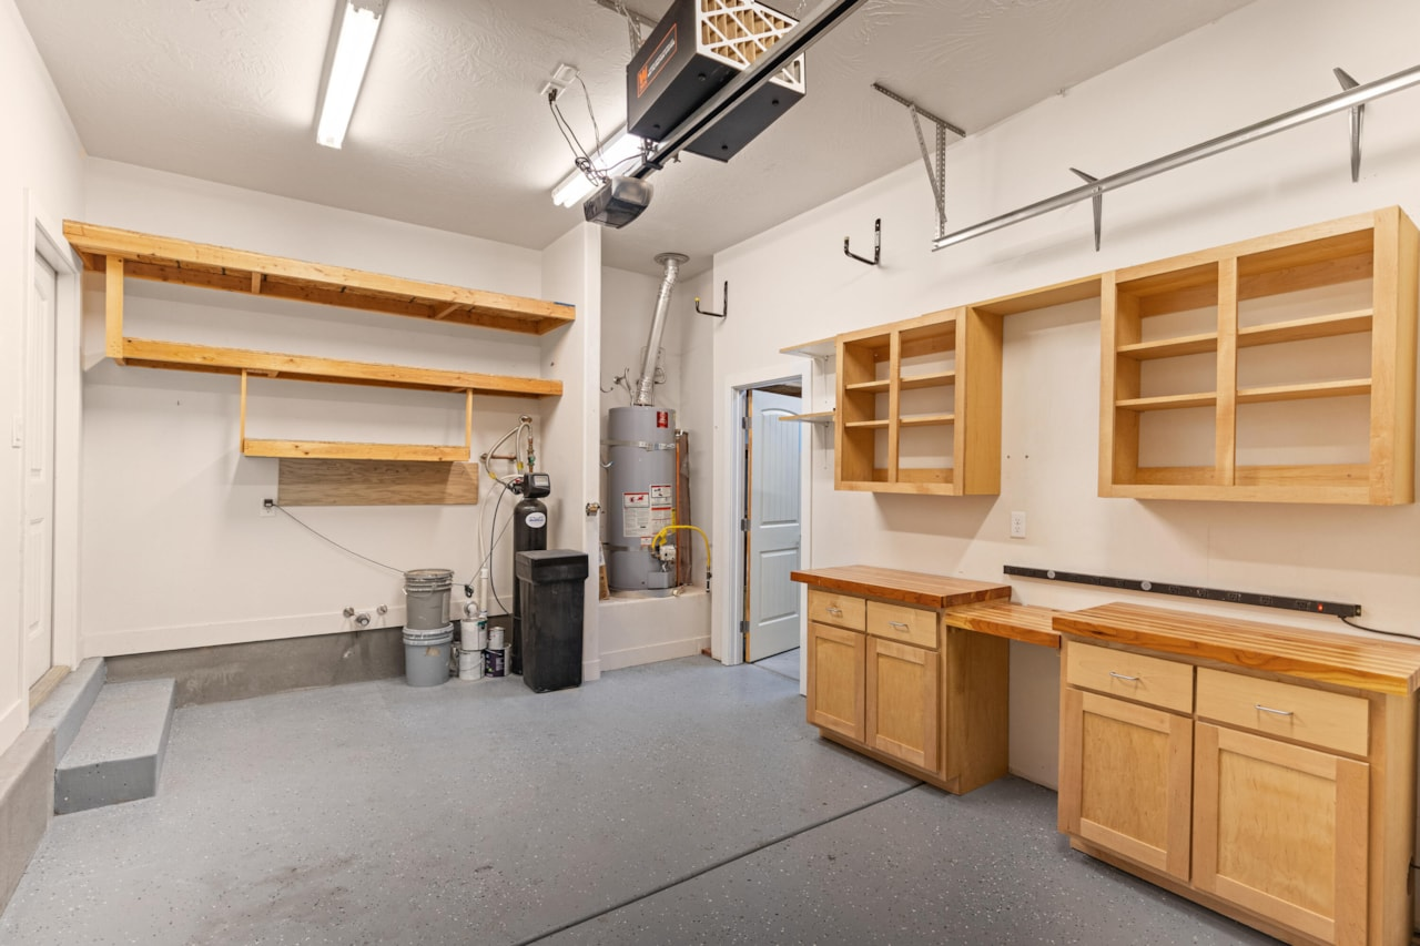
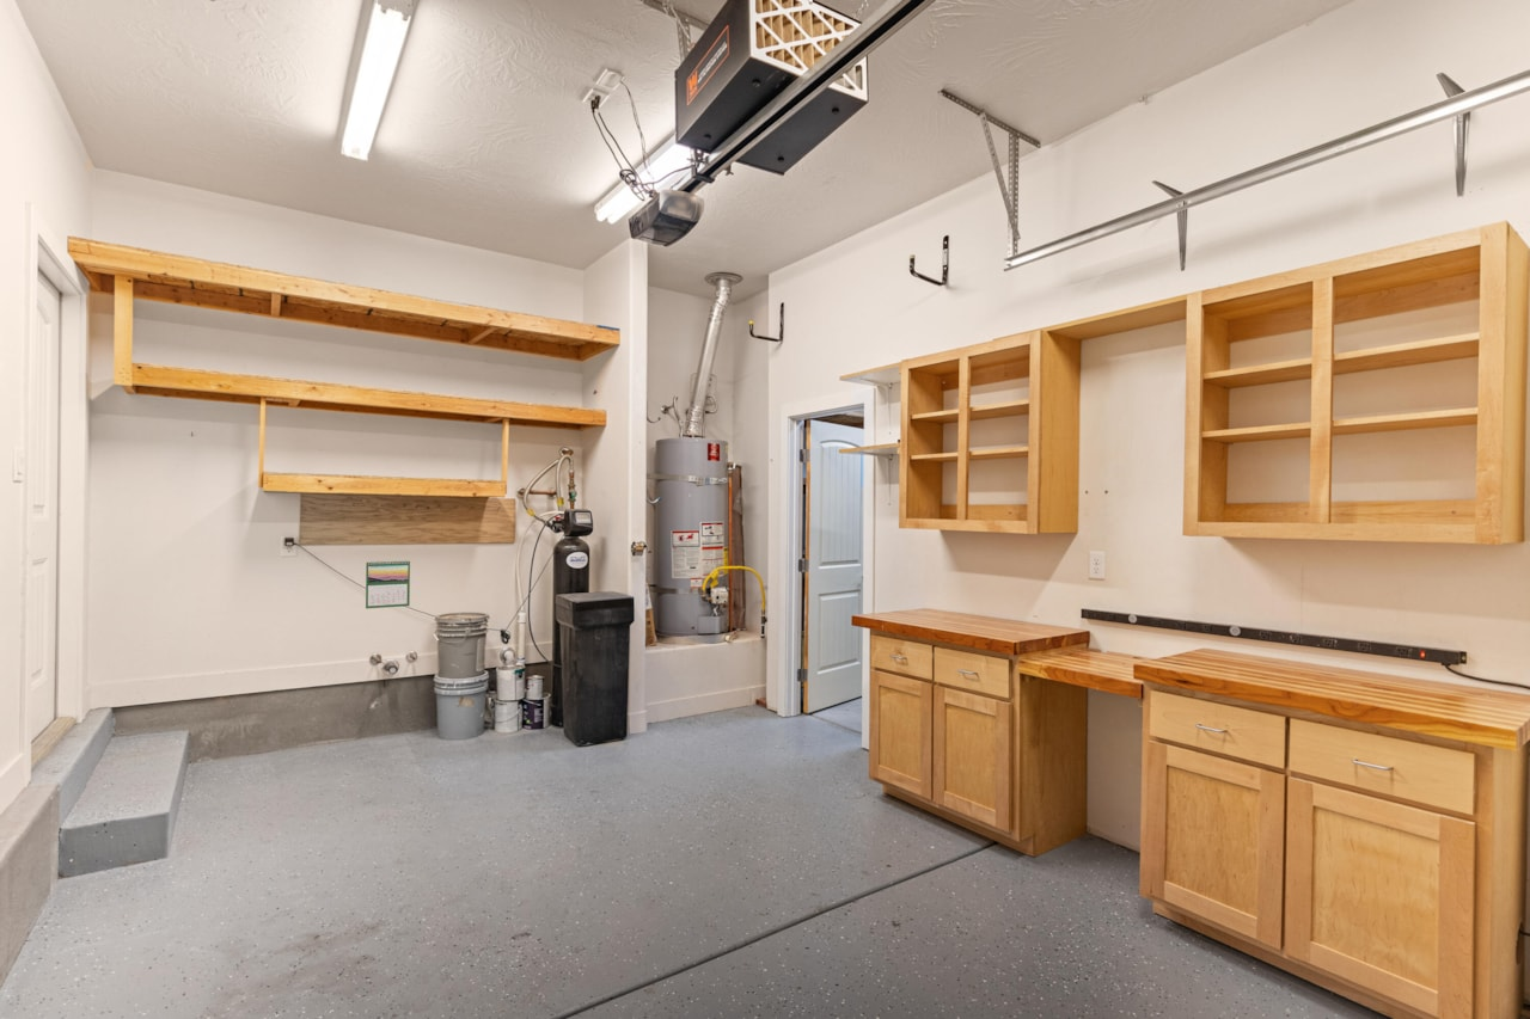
+ calendar [365,559,411,609]
